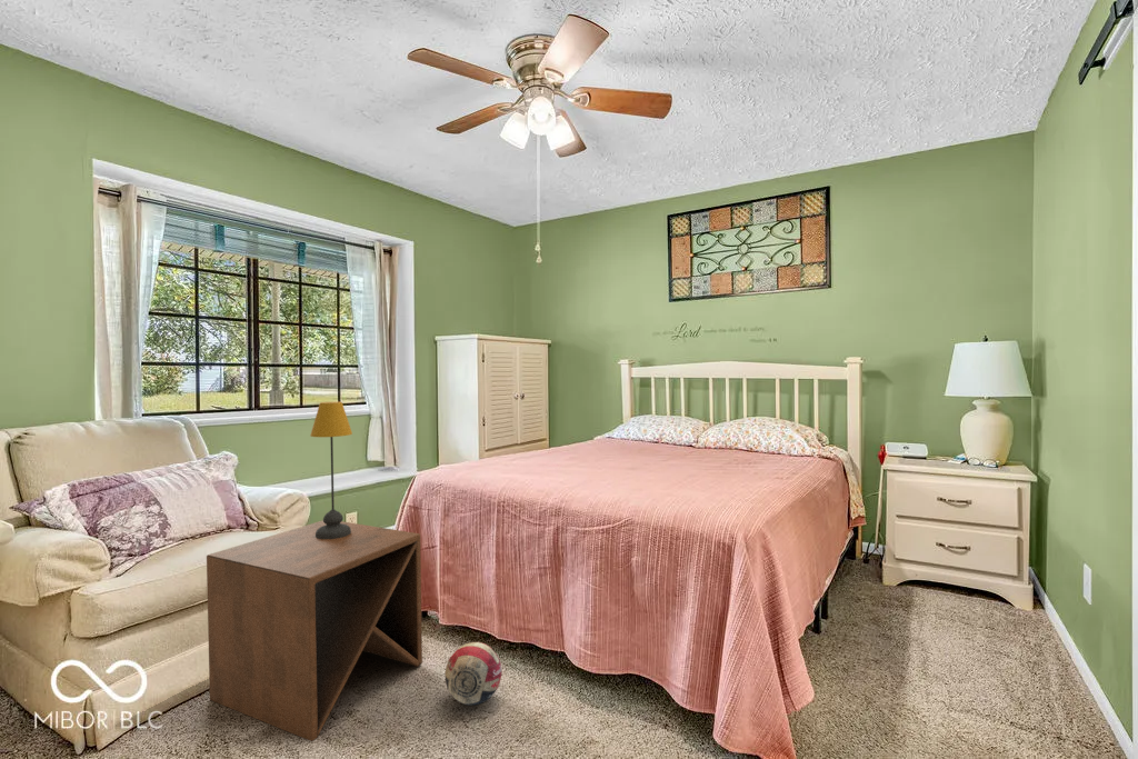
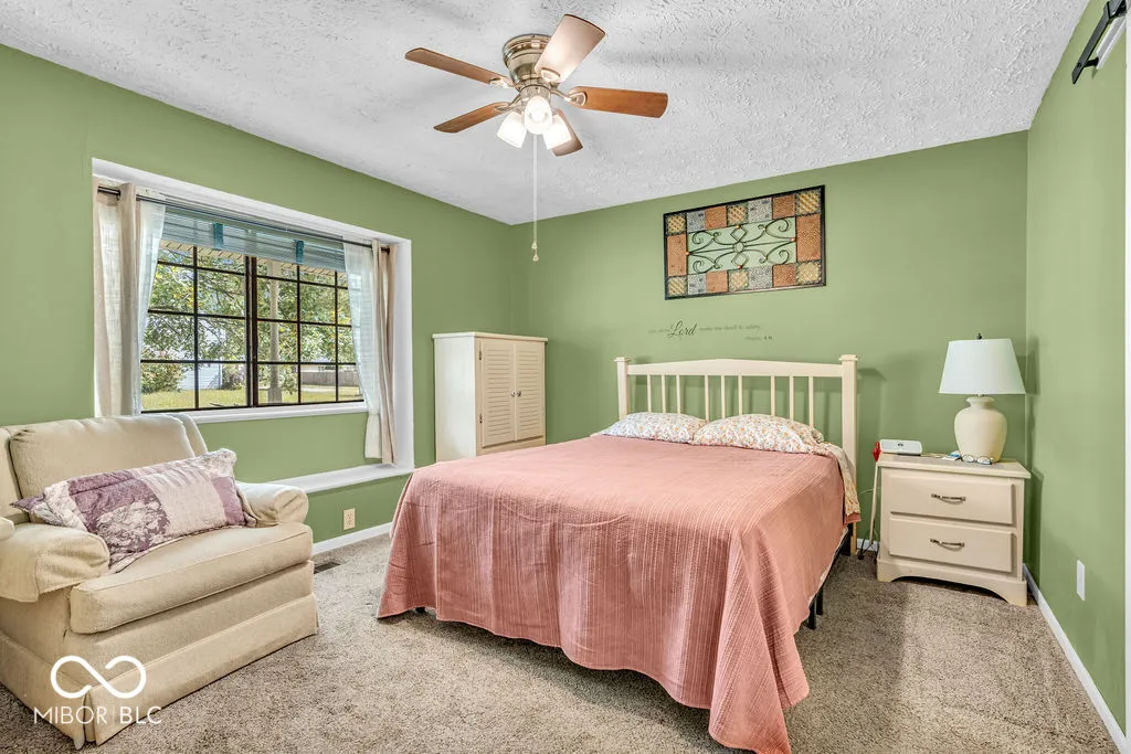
- ball [443,641,502,707]
- table lamp [309,401,353,539]
- side table [206,519,423,742]
